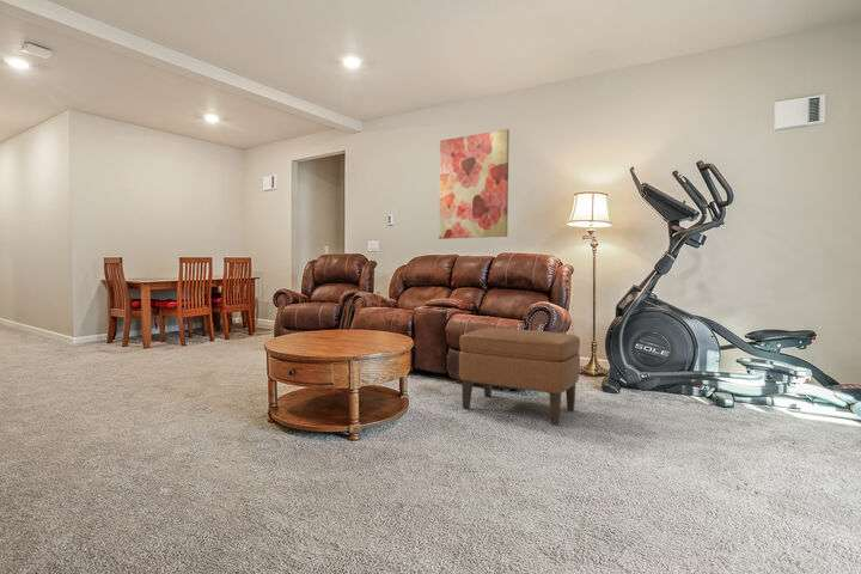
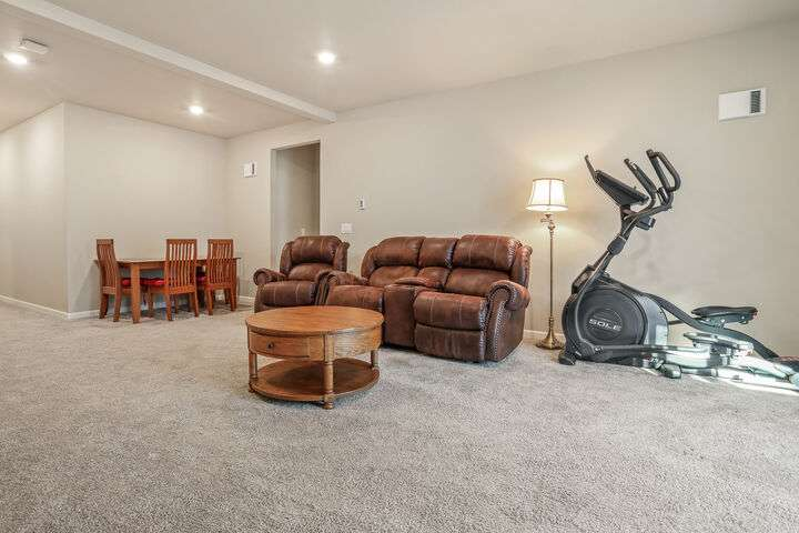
- wall art [438,128,511,240]
- ottoman [458,326,581,426]
